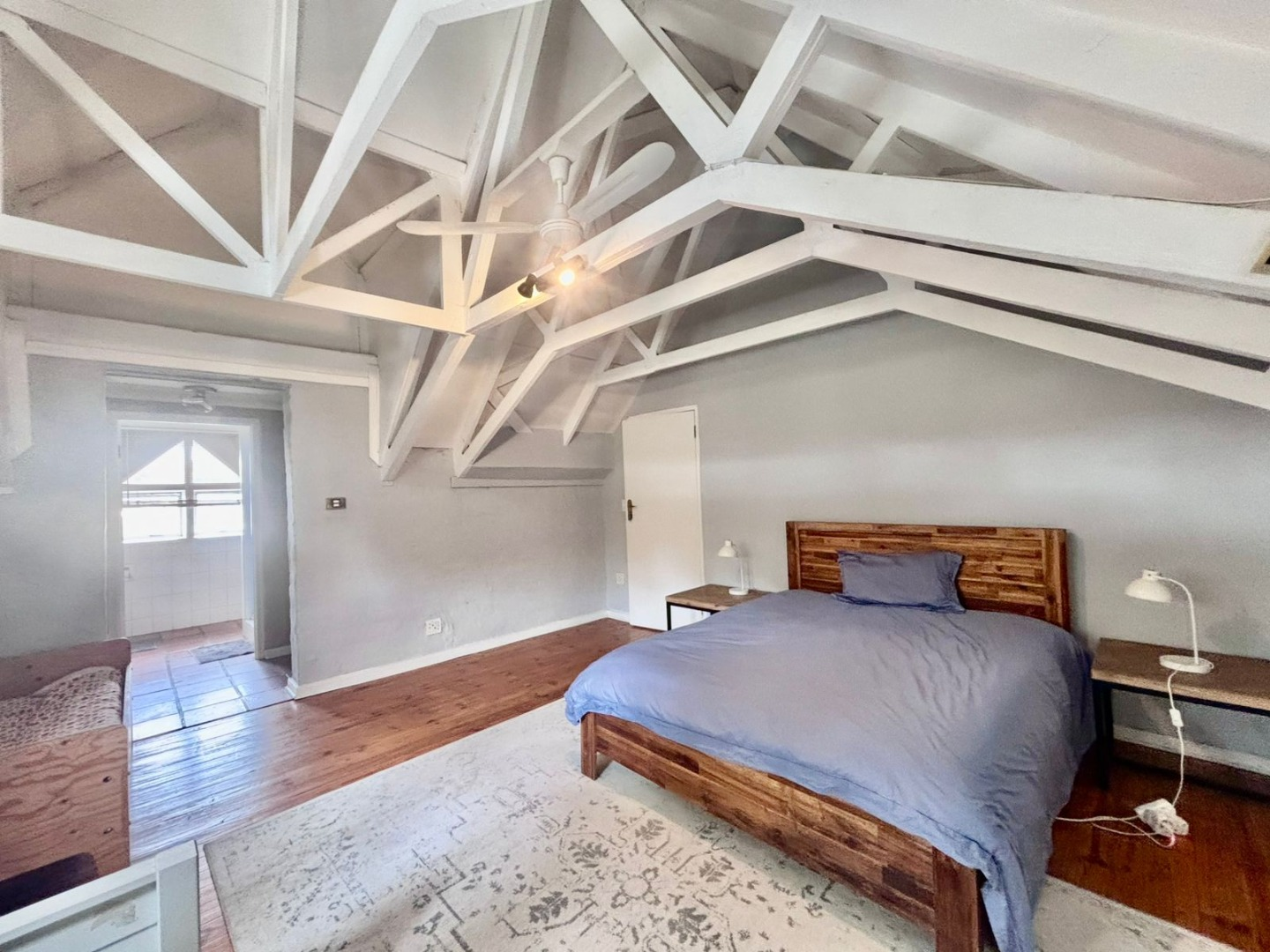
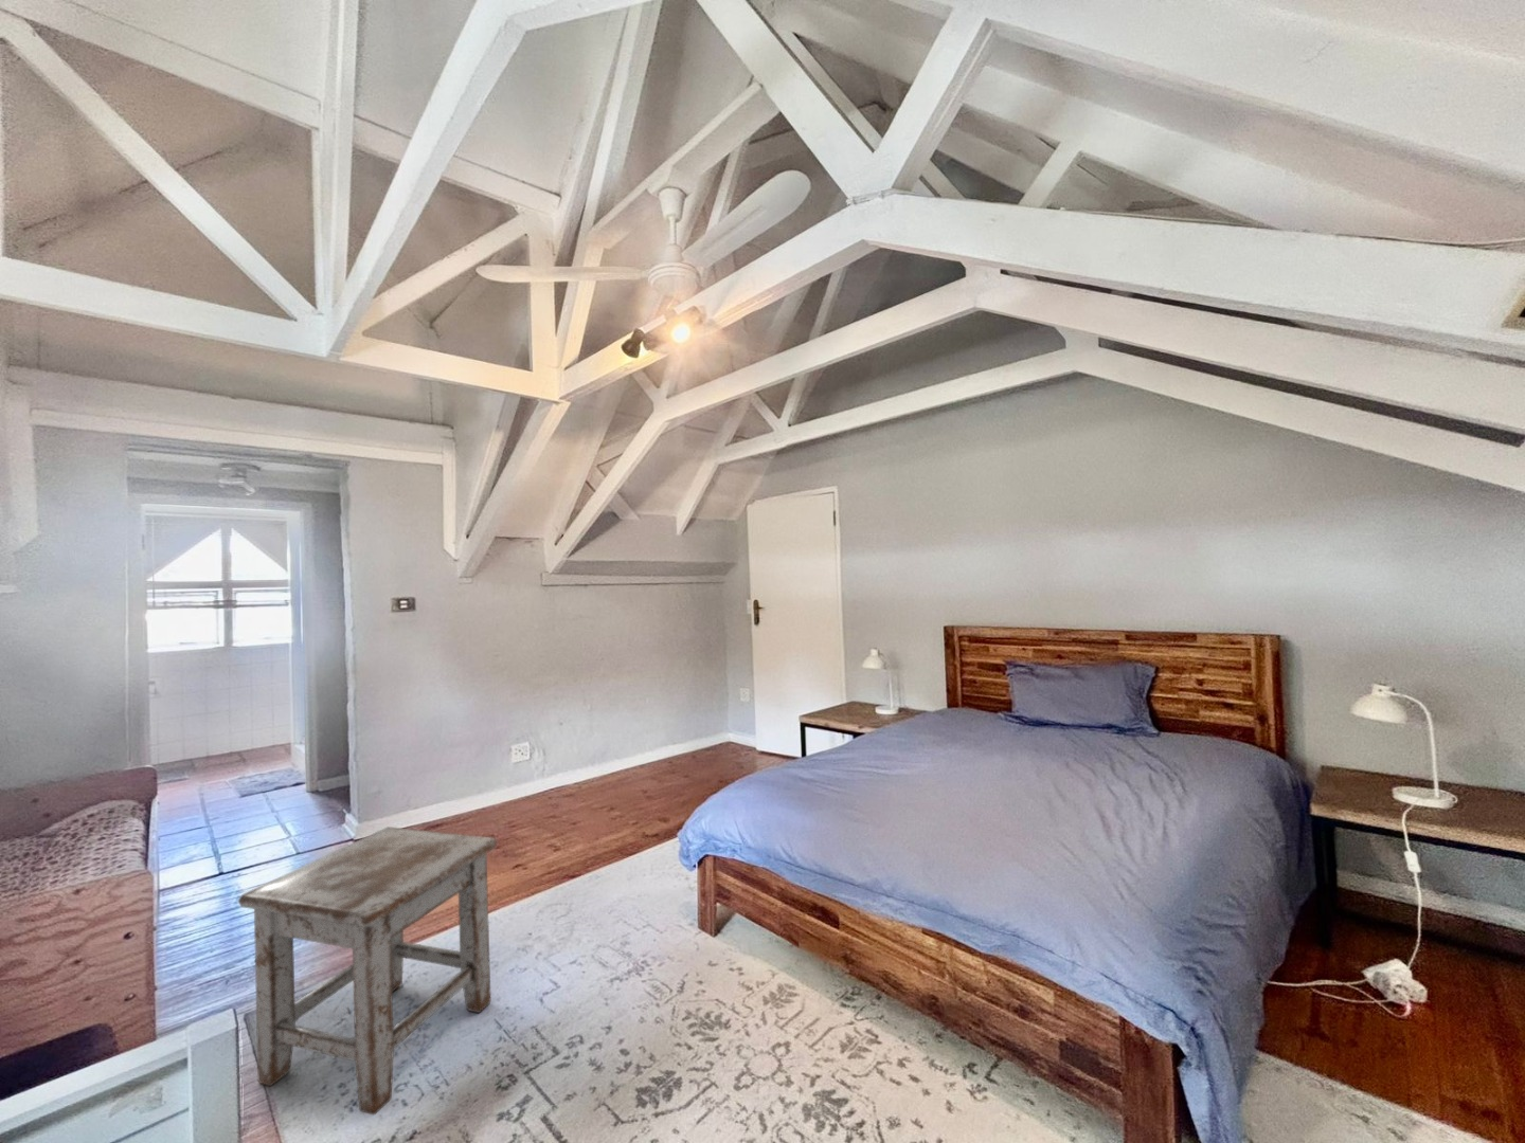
+ stool [238,826,498,1115]
